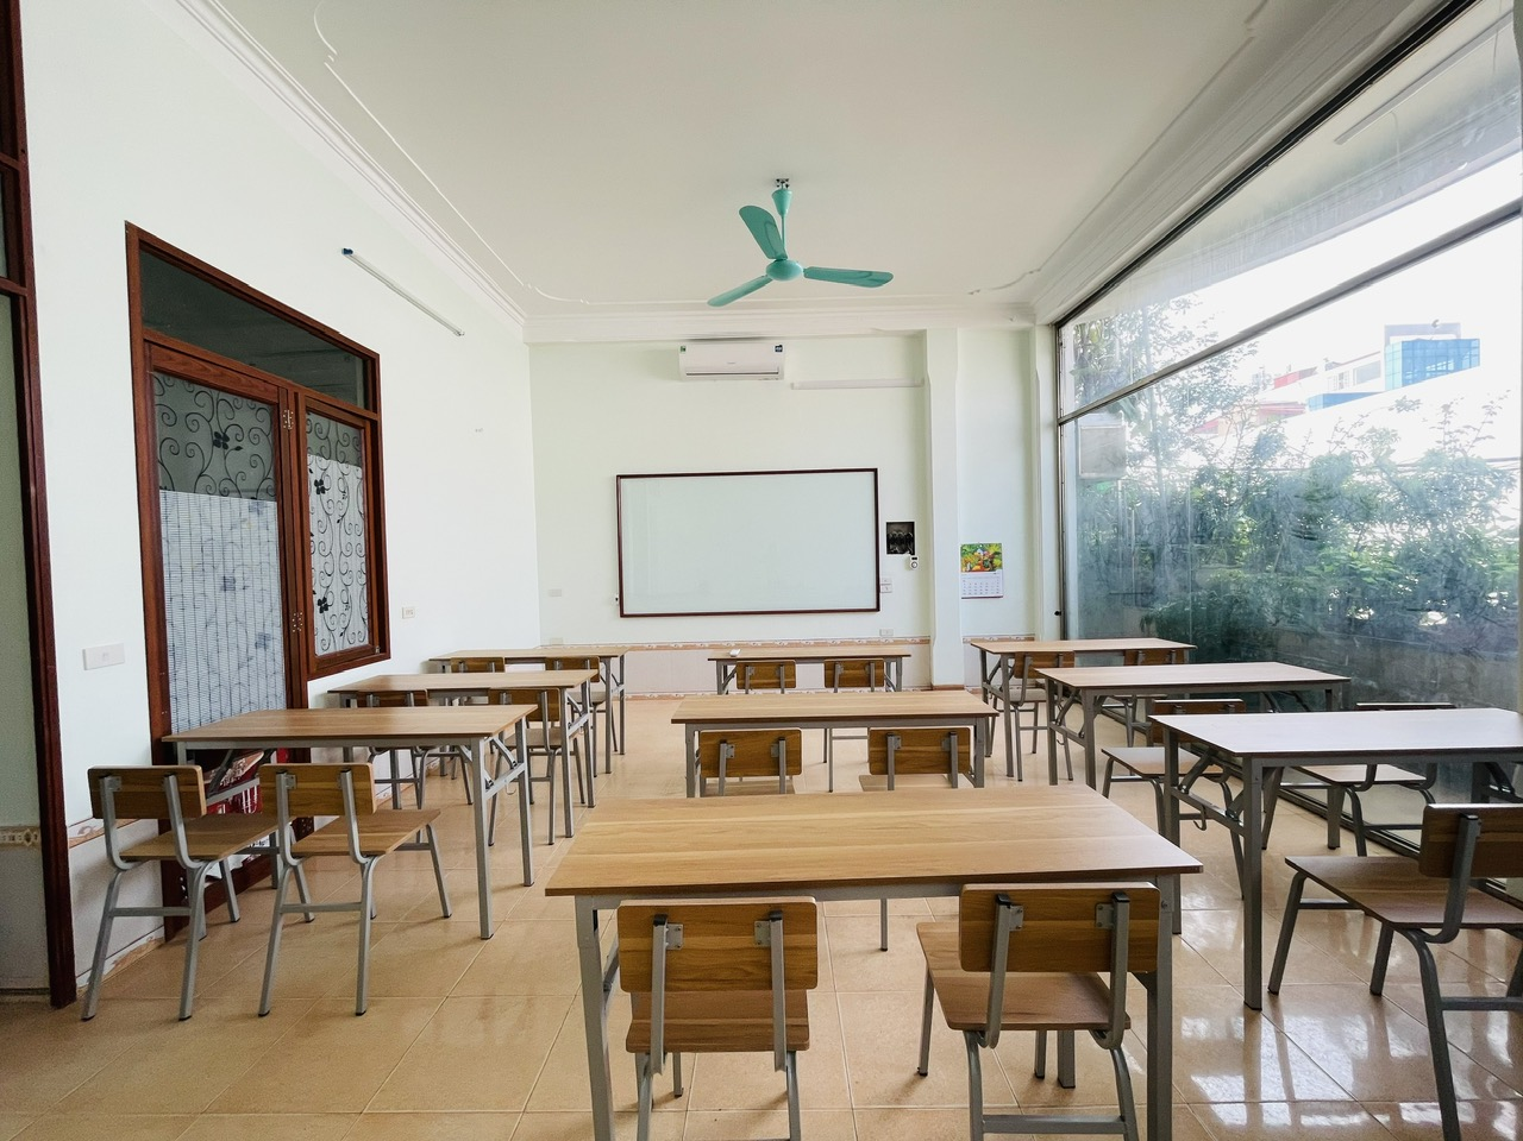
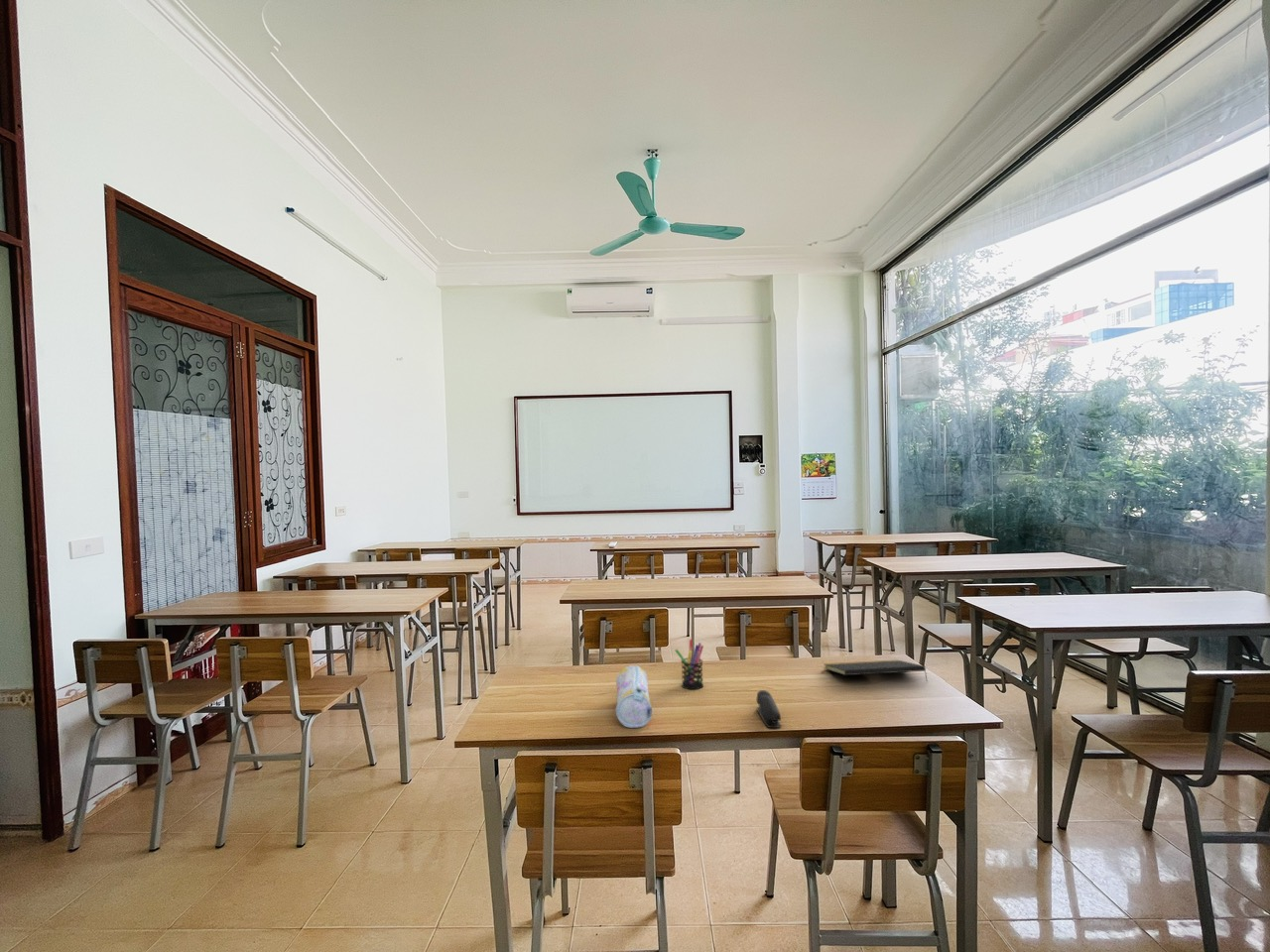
+ pencil case [615,664,653,729]
+ notepad [823,658,929,683]
+ stapler [755,689,782,729]
+ pen holder [675,639,704,691]
